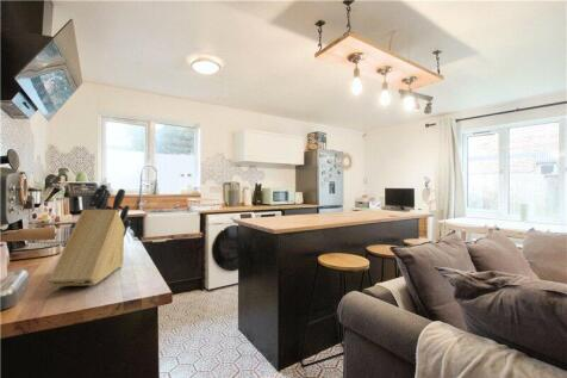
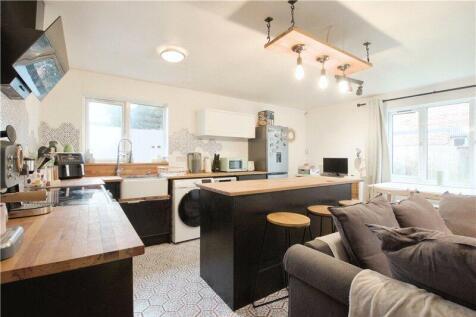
- knife block [48,184,131,289]
